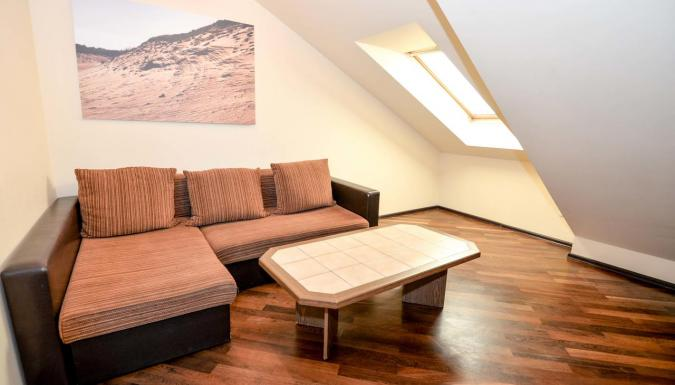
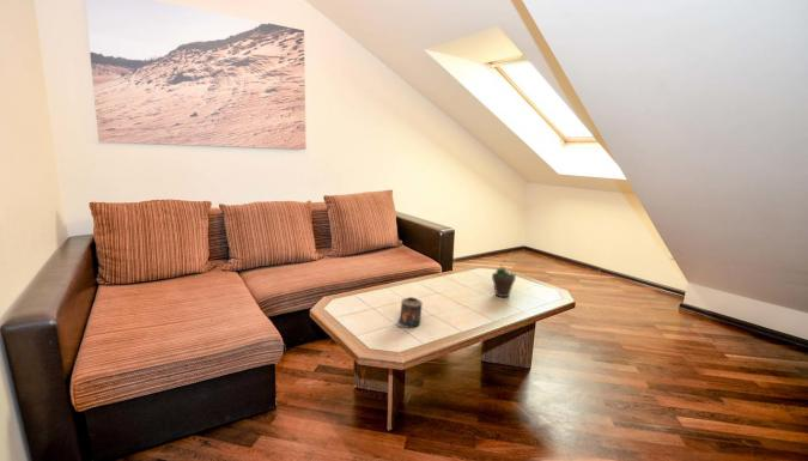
+ succulent plant [491,261,517,298]
+ candle [397,296,424,329]
